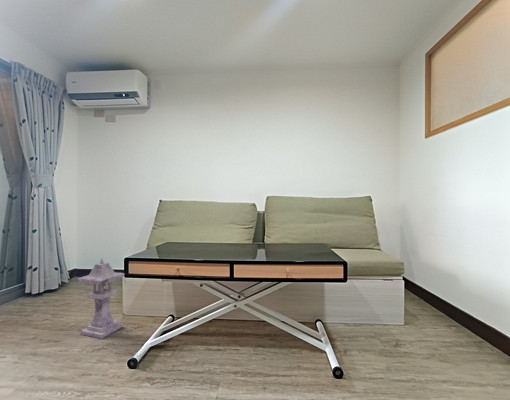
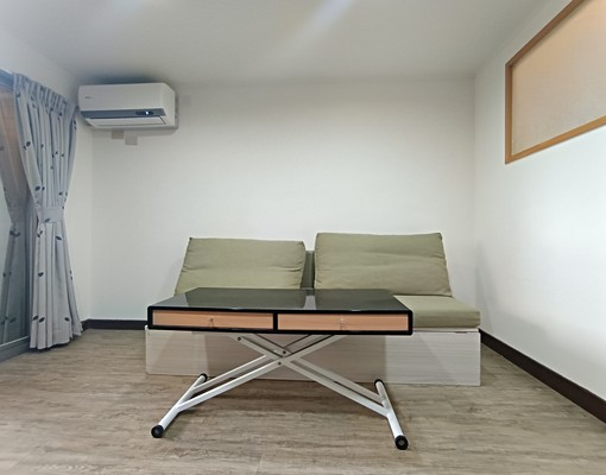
- lantern [76,257,125,340]
